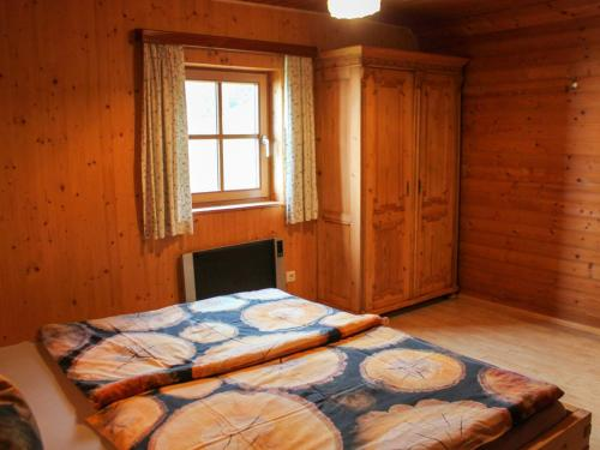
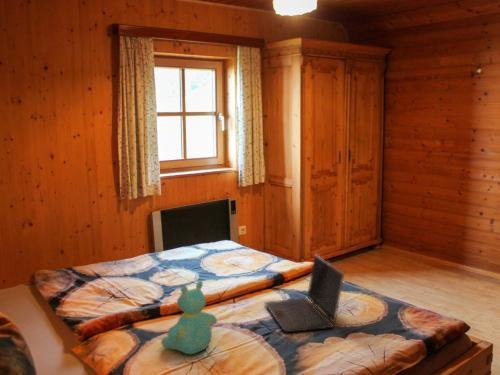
+ teddy bear [160,280,218,355]
+ laptop computer [263,253,345,333]
